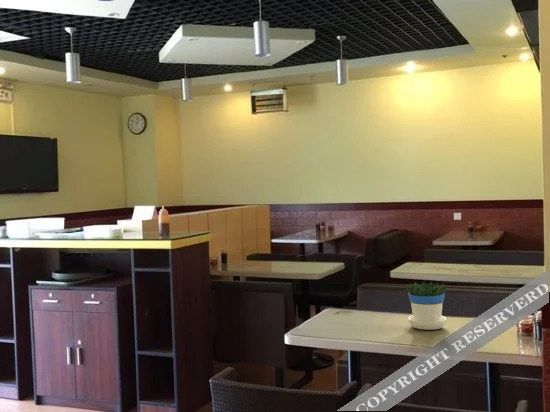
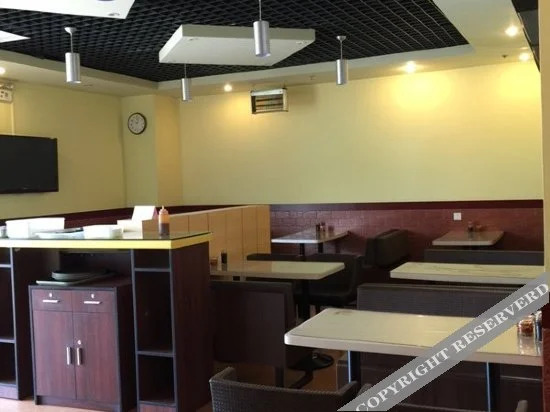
- flowerpot [405,281,448,331]
